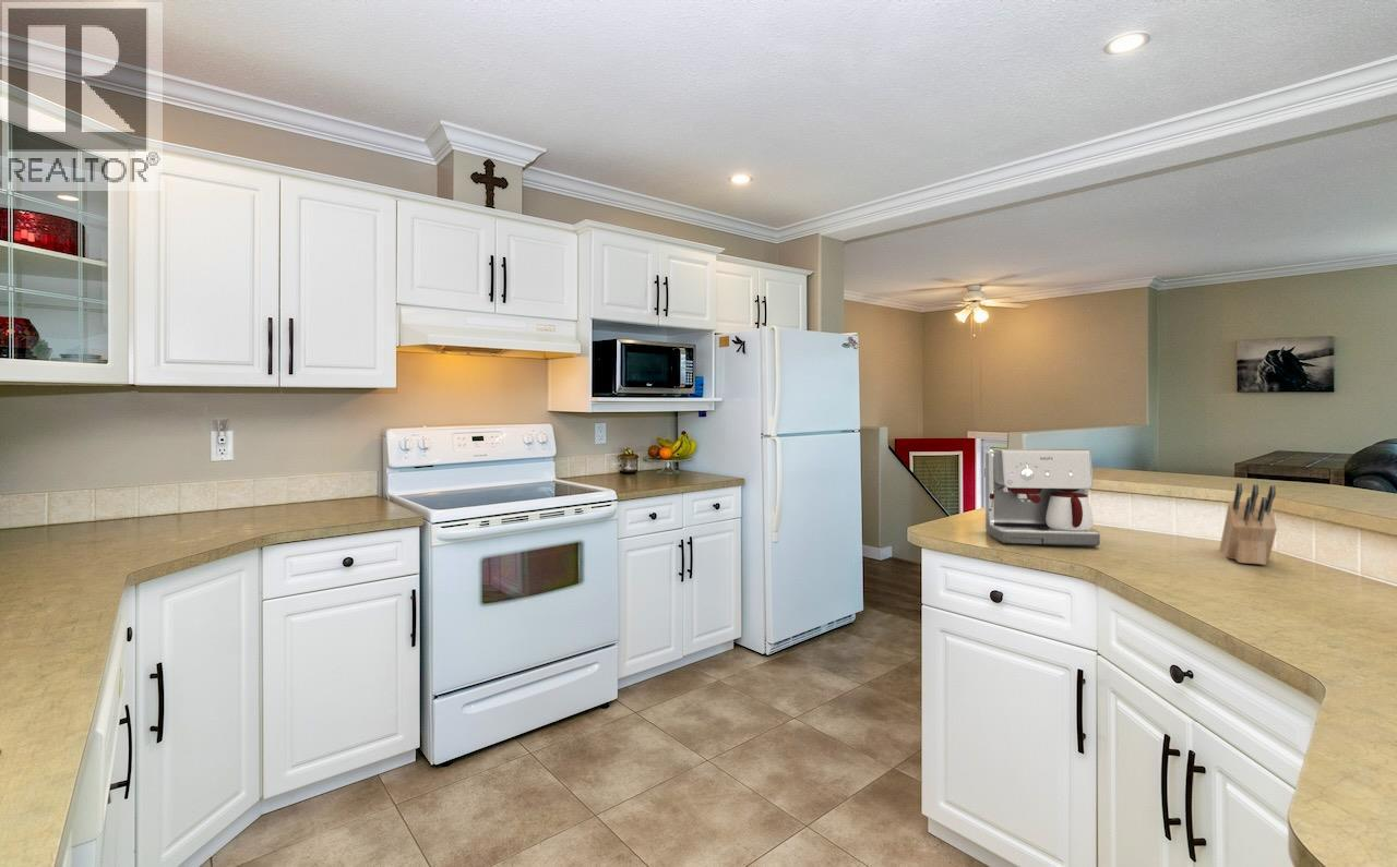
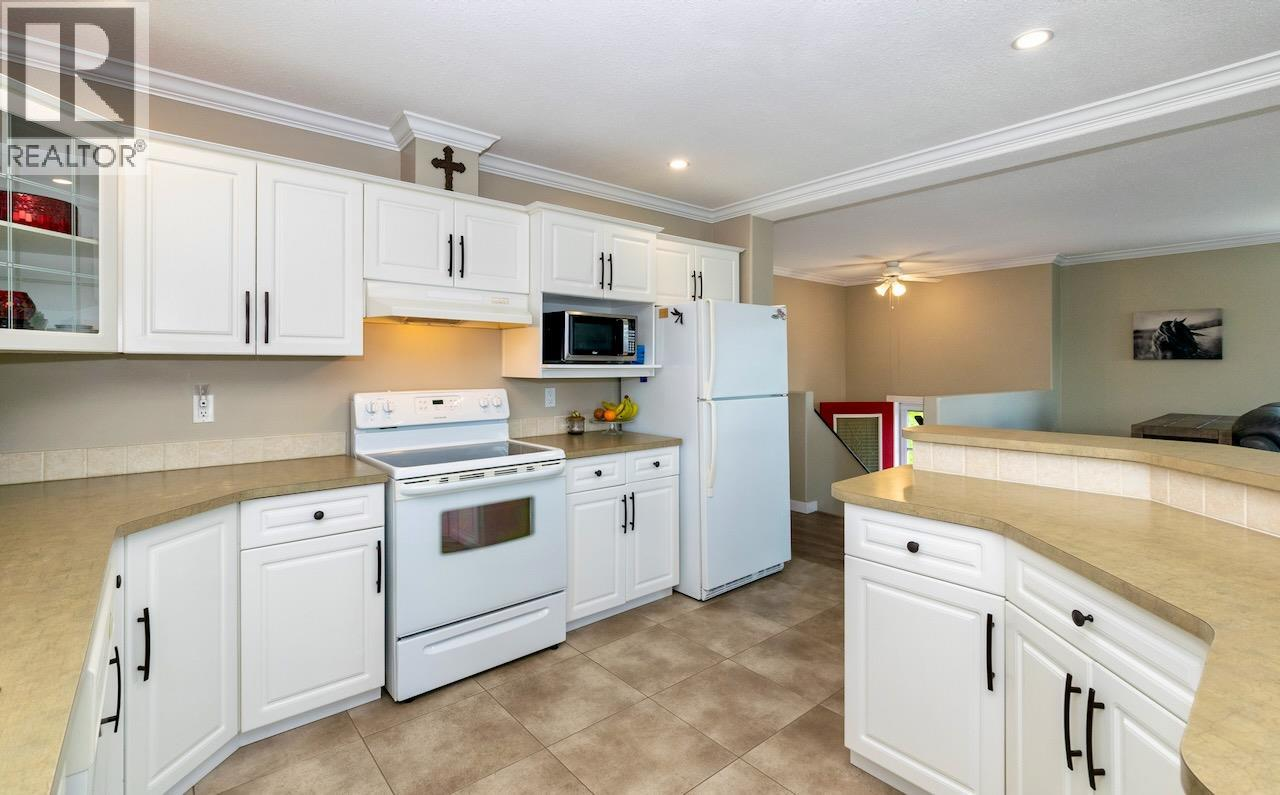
- knife block [1219,482,1278,566]
- coffee maker [984,448,1101,547]
